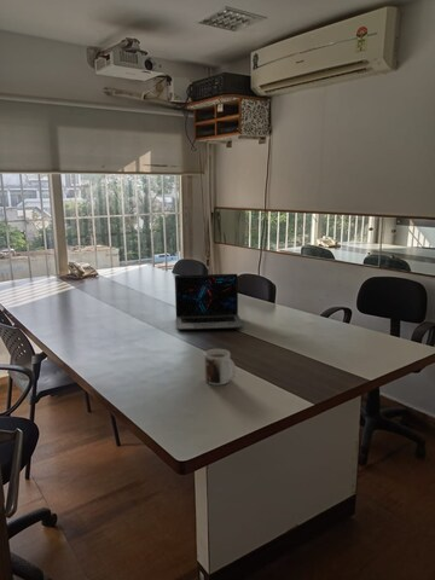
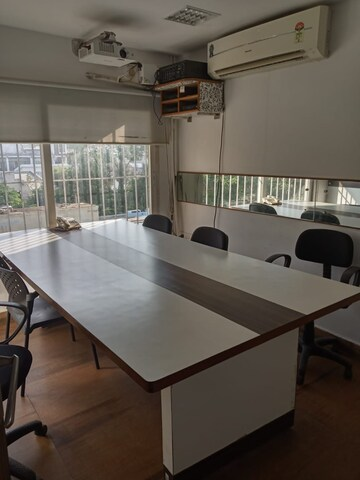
- laptop [174,273,244,331]
- mug [203,348,237,387]
